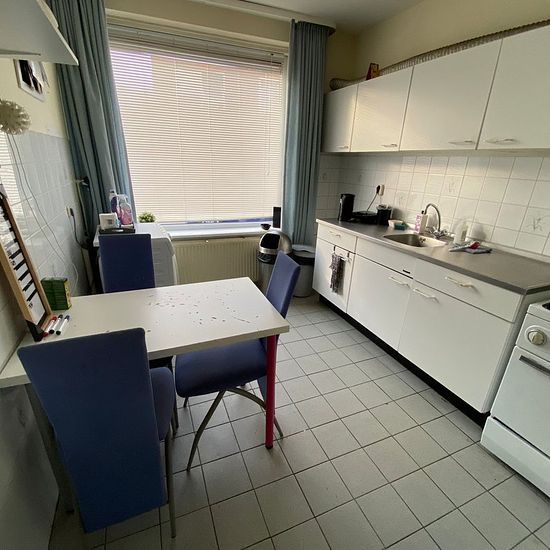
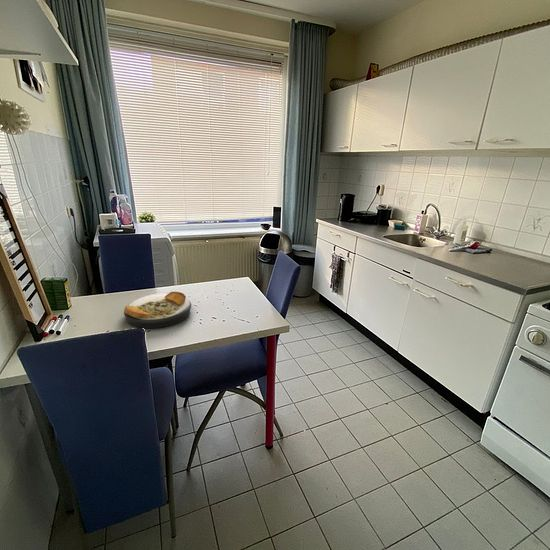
+ plate [123,291,192,329]
